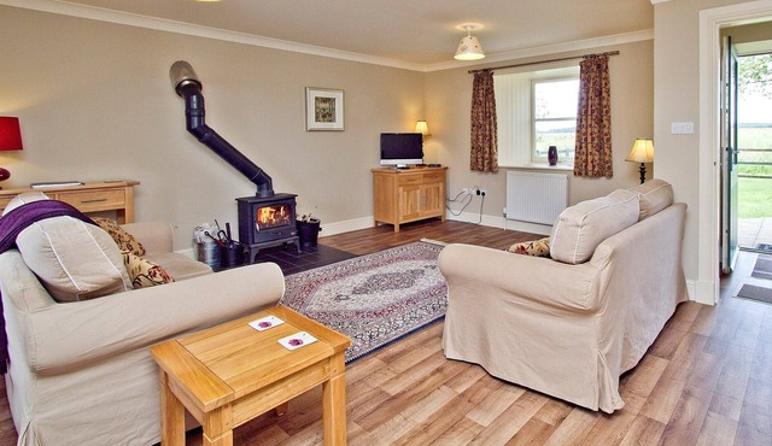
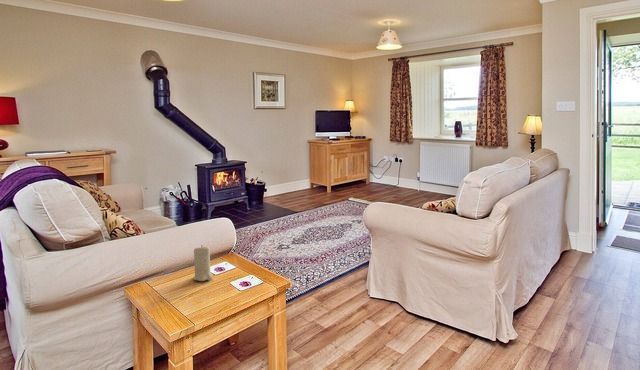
+ candle [192,246,214,282]
